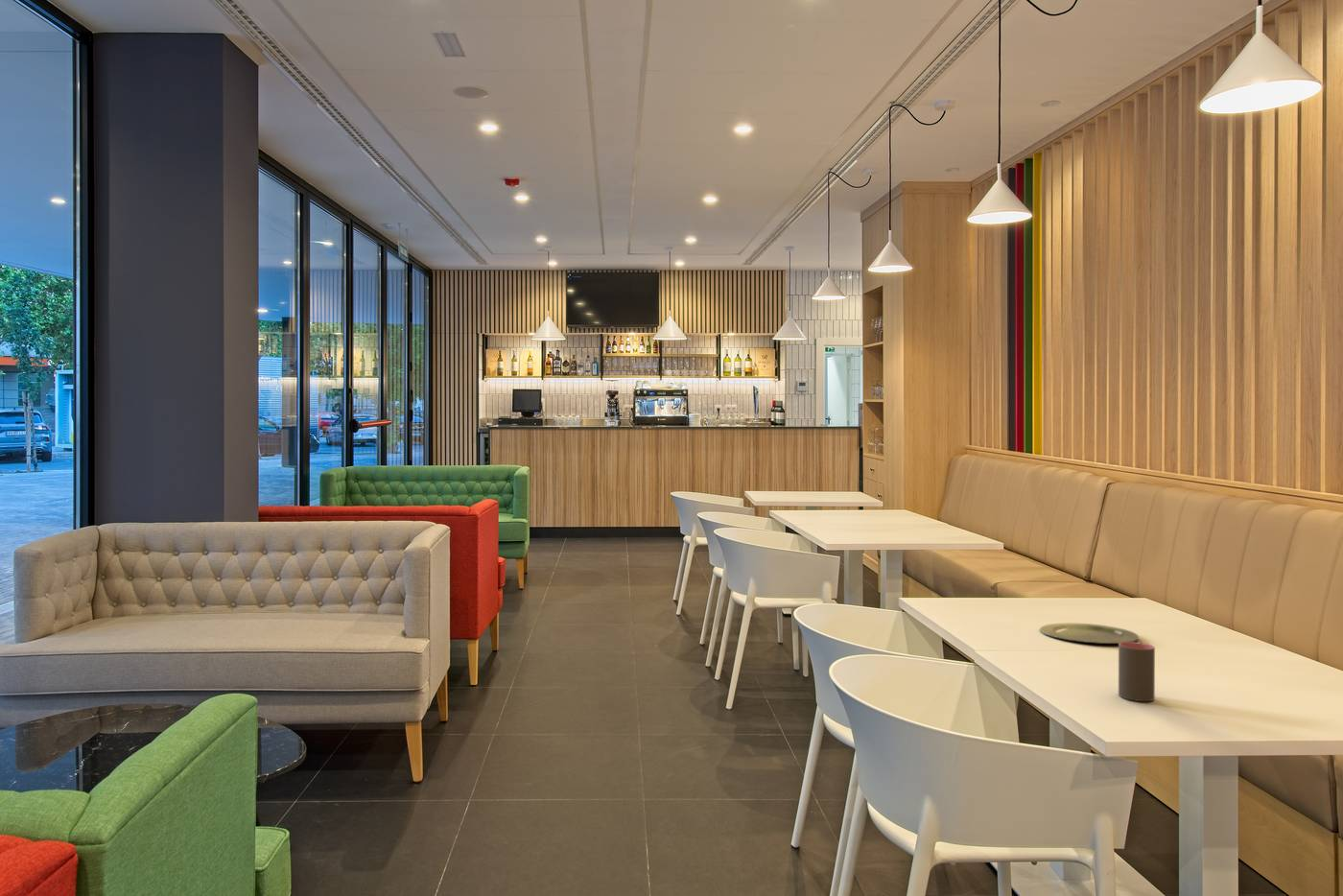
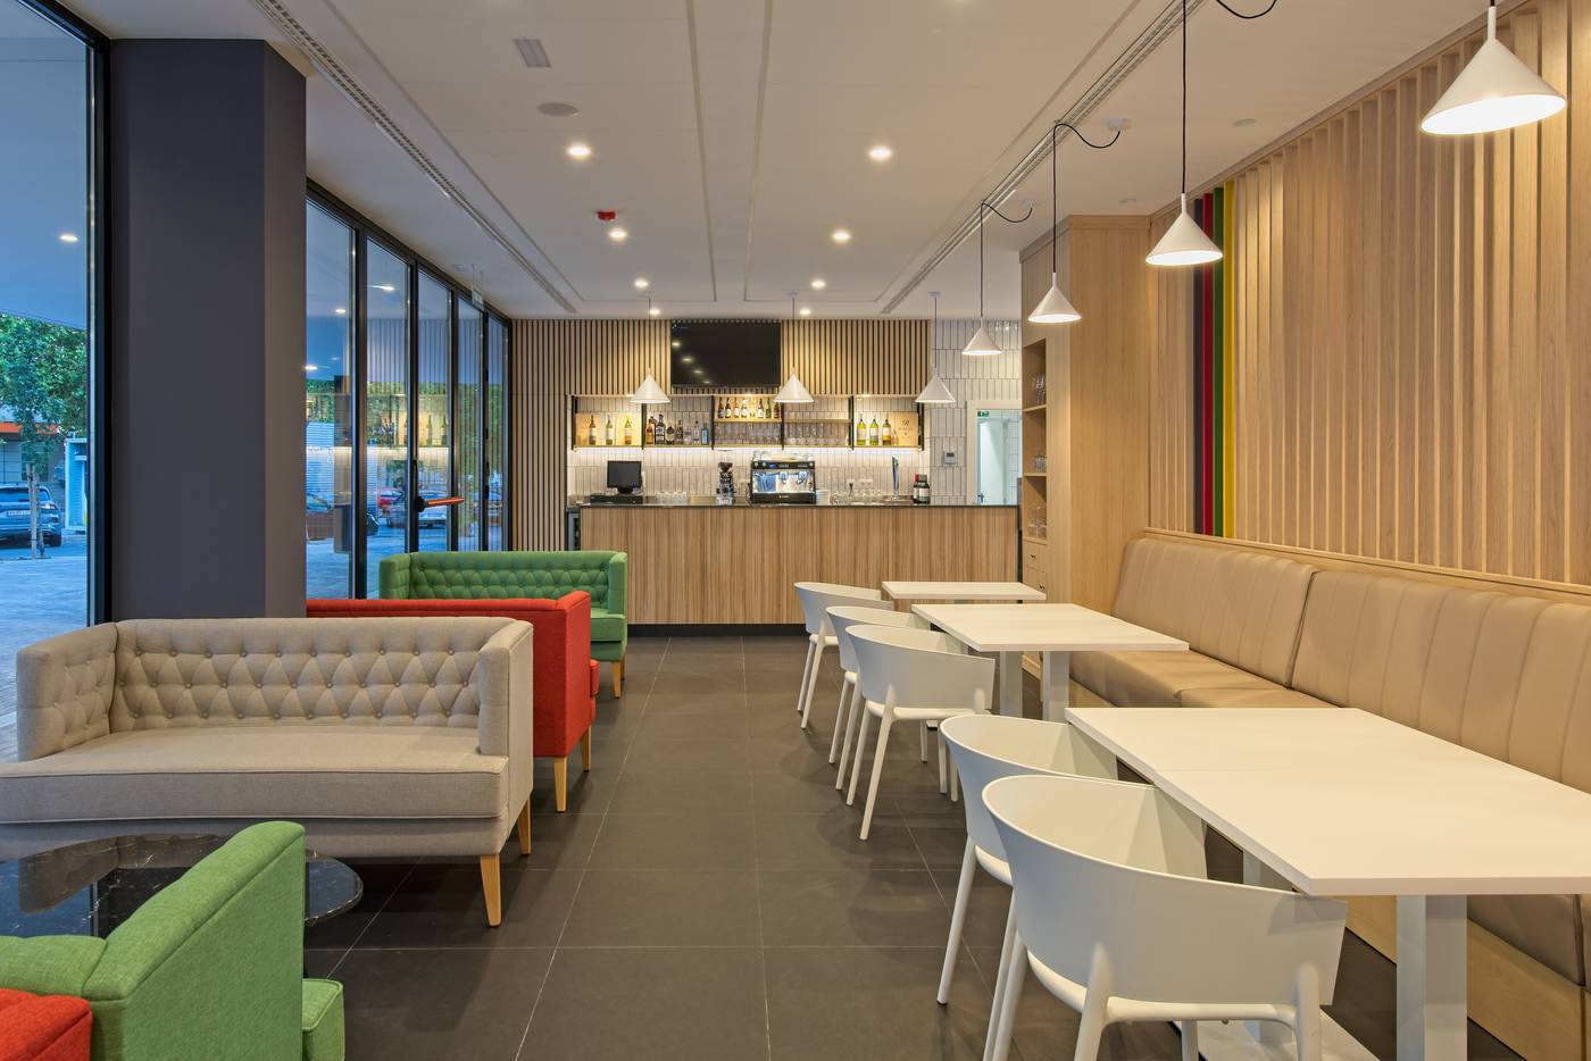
- cup [1118,641,1156,702]
- plate [1039,622,1140,645]
